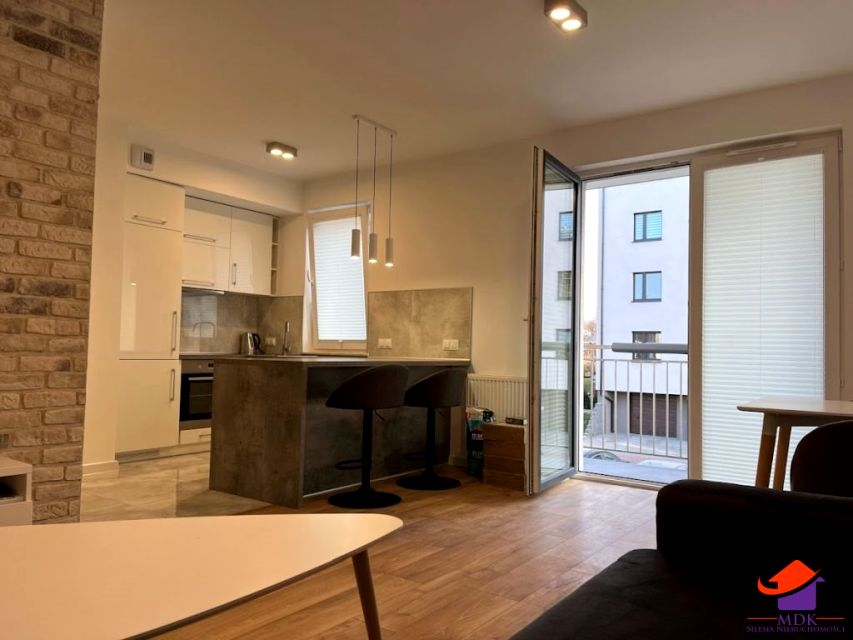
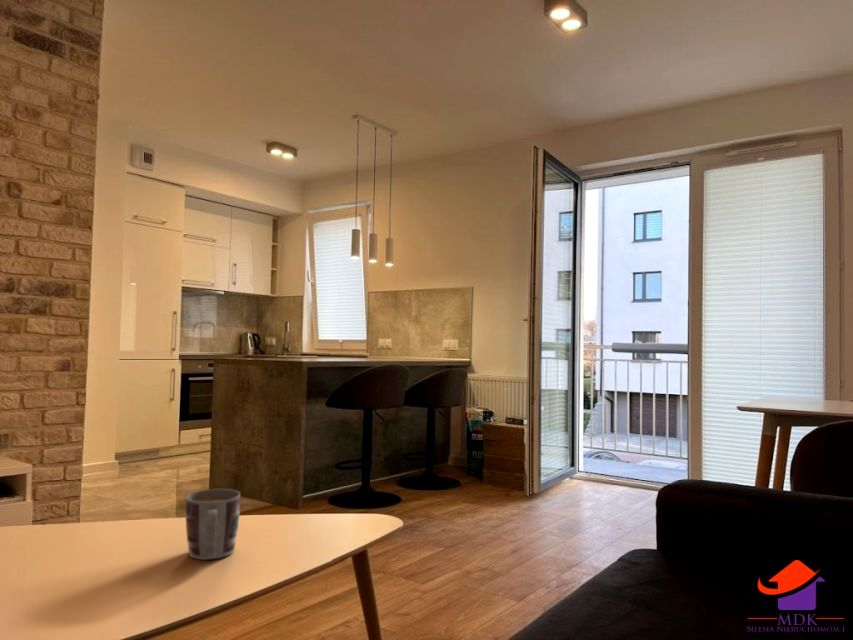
+ mug [185,488,241,561]
